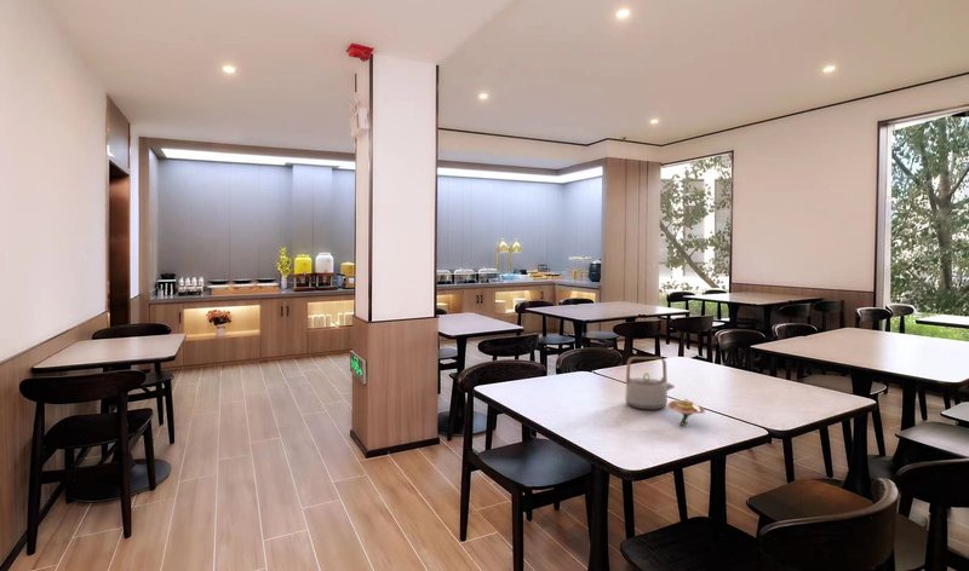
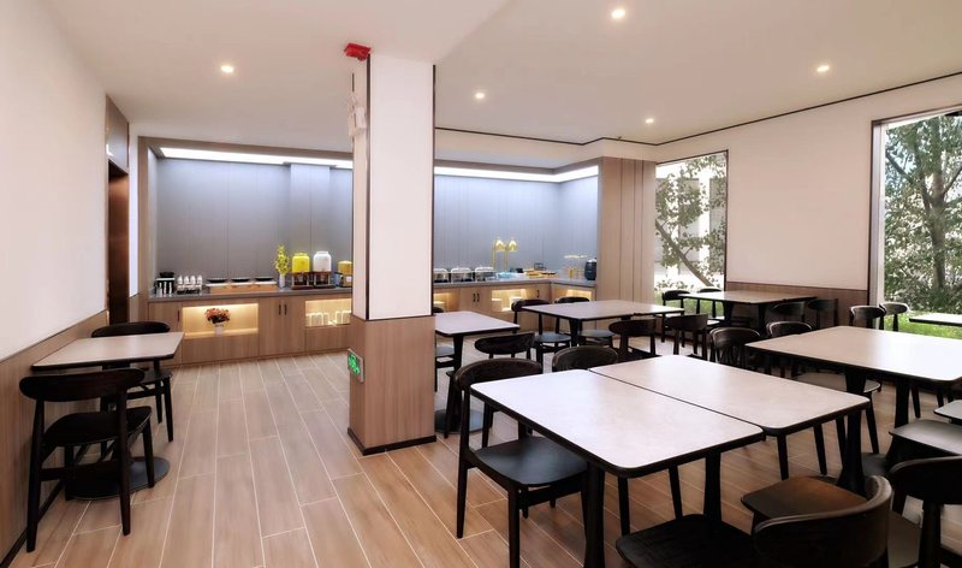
- teapot [624,356,676,411]
- flower [666,398,706,427]
